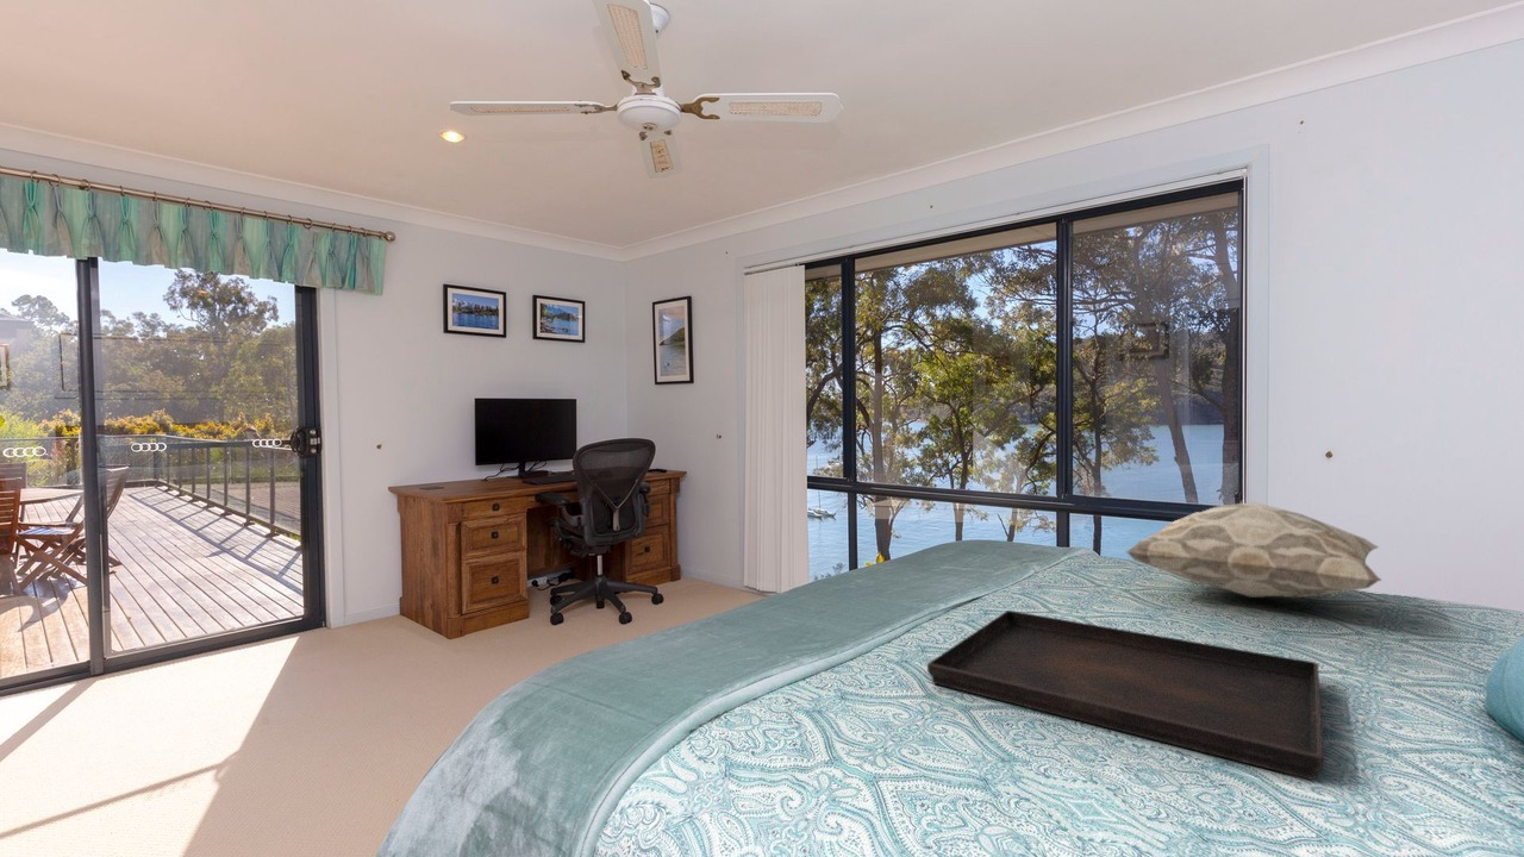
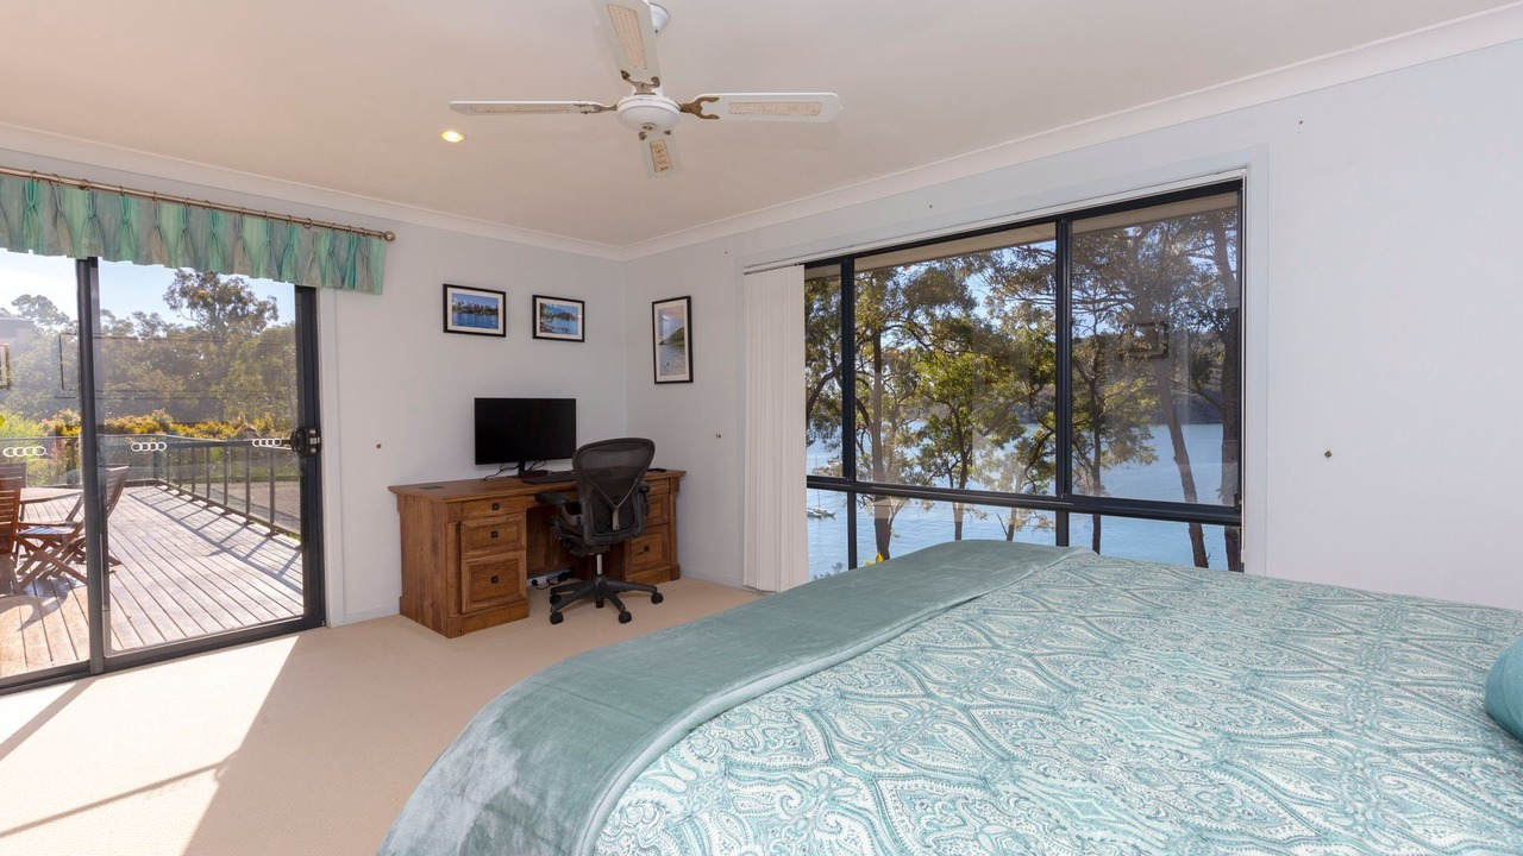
- decorative pillow [1124,501,1382,599]
- serving tray [926,609,1324,781]
